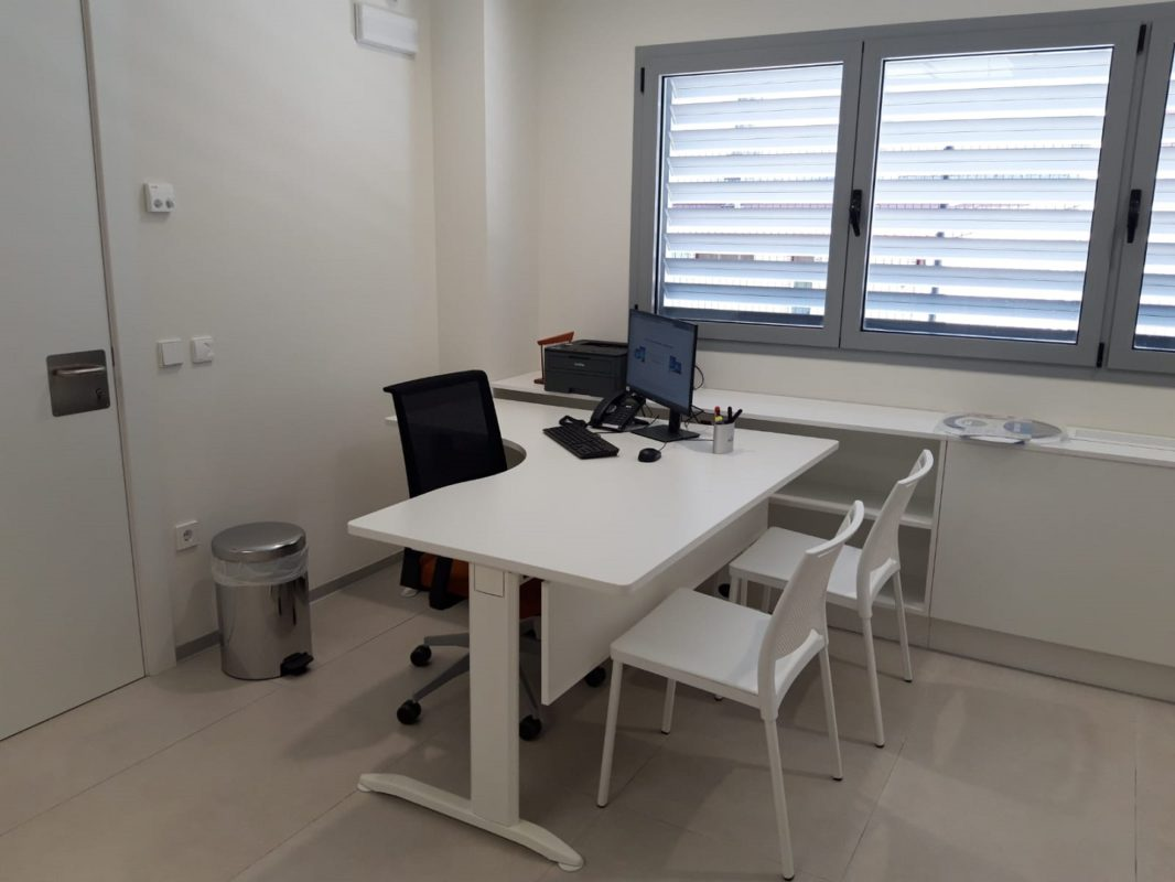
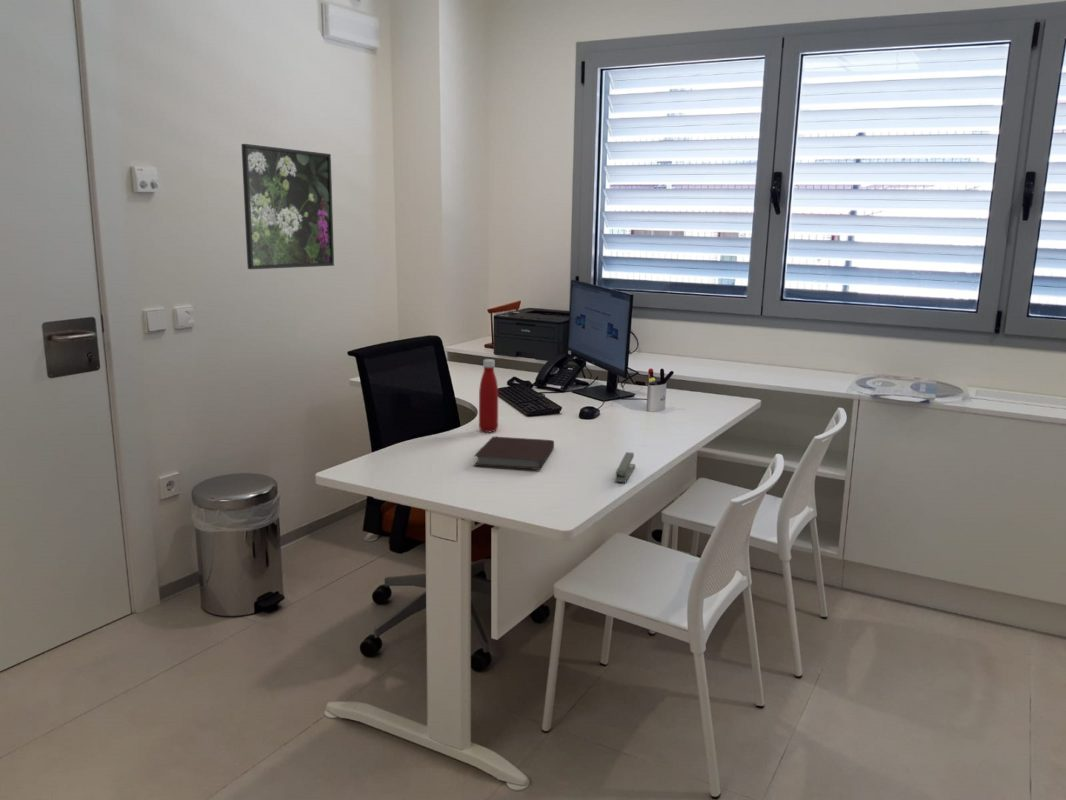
+ notebook [473,436,555,471]
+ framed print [240,143,335,270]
+ bottle [478,358,499,433]
+ stapler [614,451,636,483]
